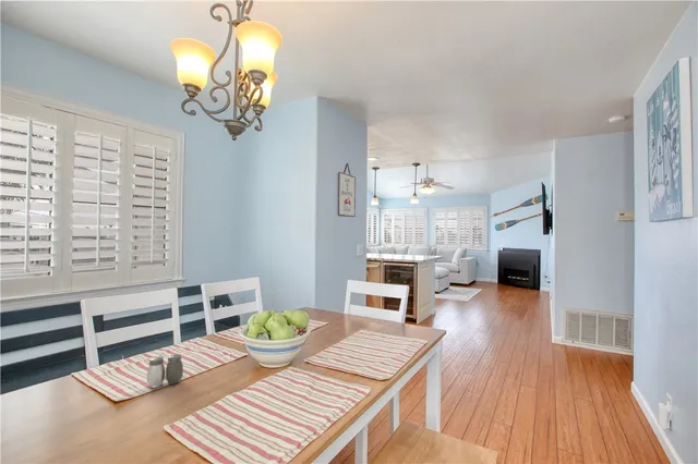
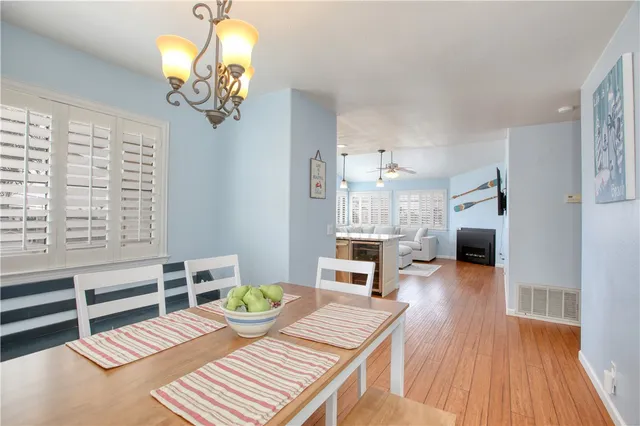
- salt and pepper shaker [146,353,184,389]
